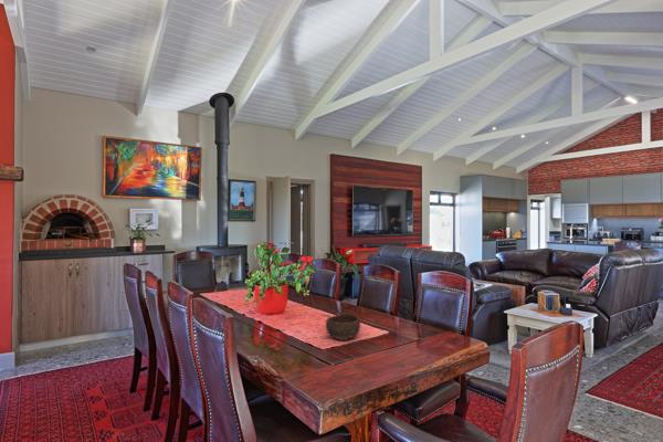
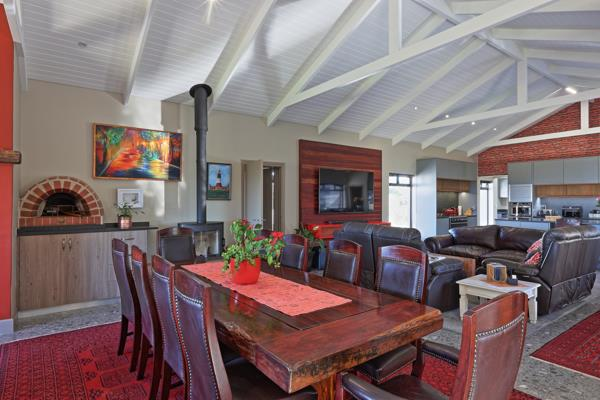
- bowl [325,313,361,341]
